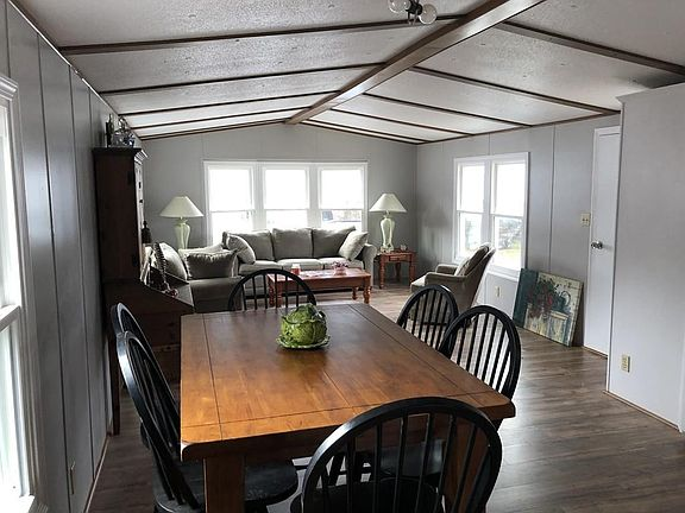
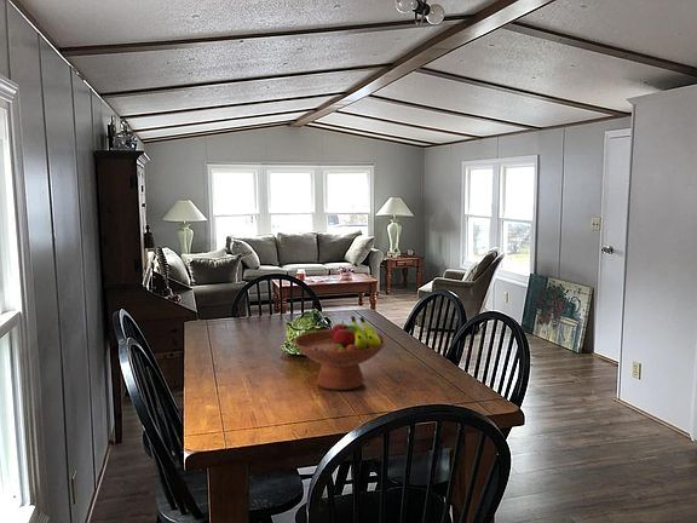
+ fruit bowl [292,315,388,391]
